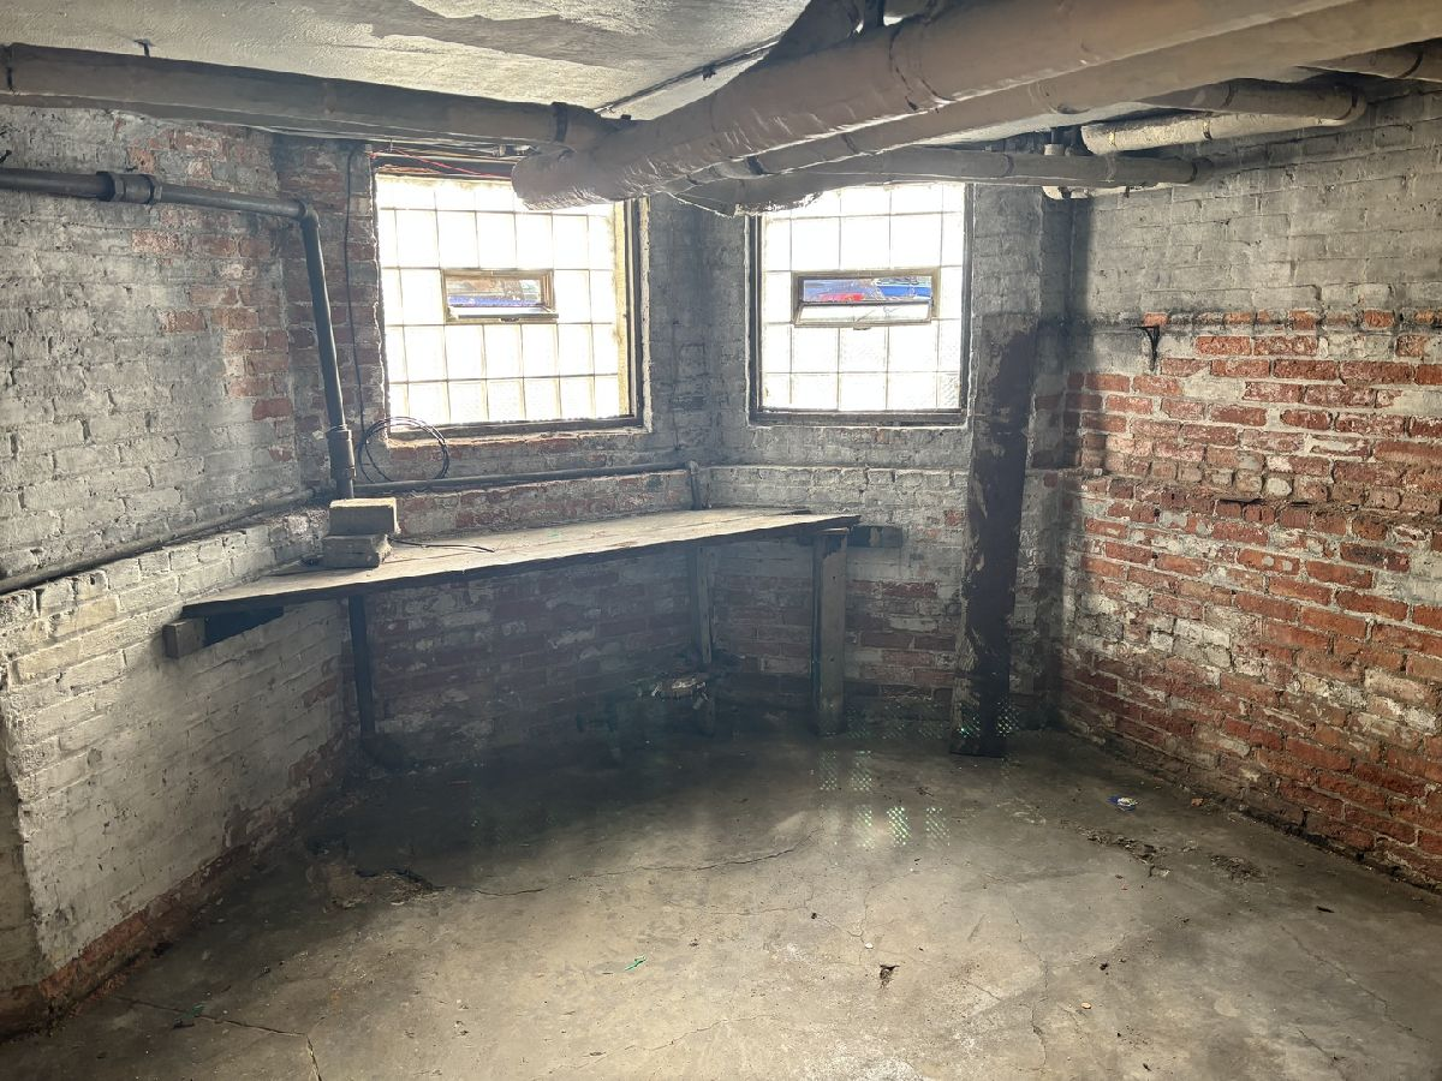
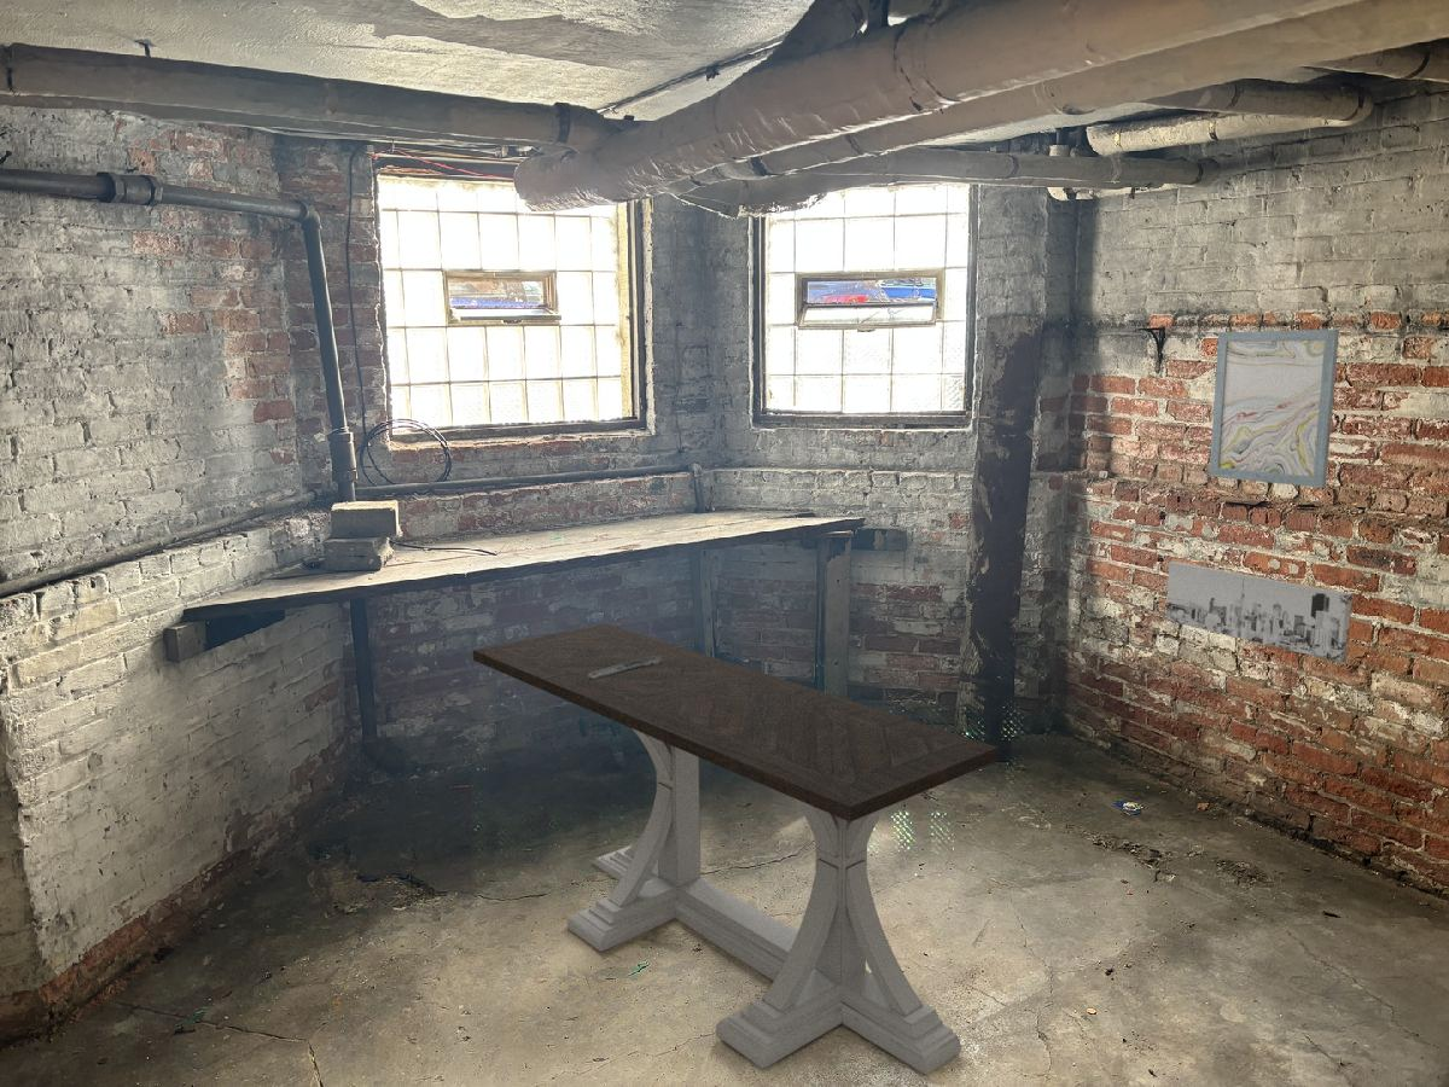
+ dining table [472,622,1000,1077]
+ wall art [1164,560,1354,663]
+ wall art [1208,329,1340,489]
+ tool [588,657,662,679]
